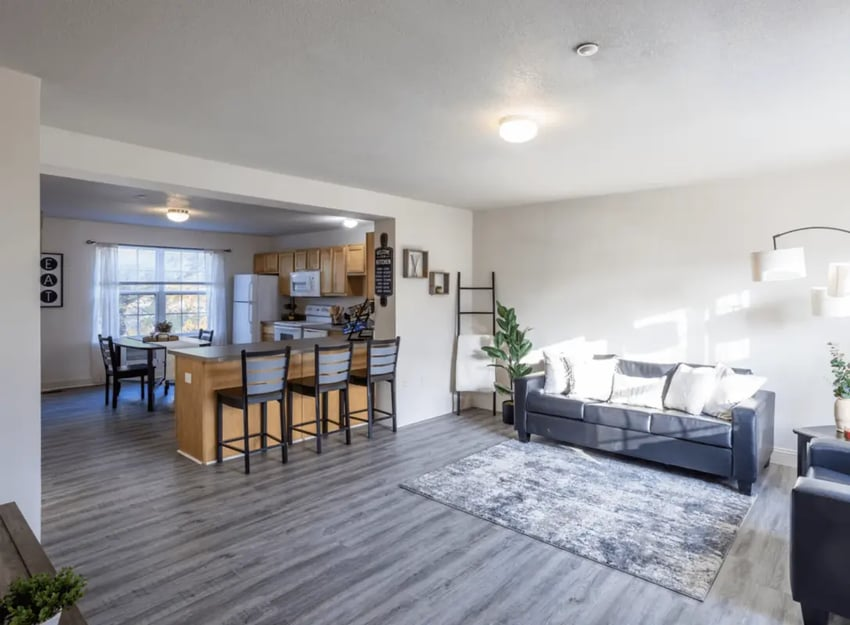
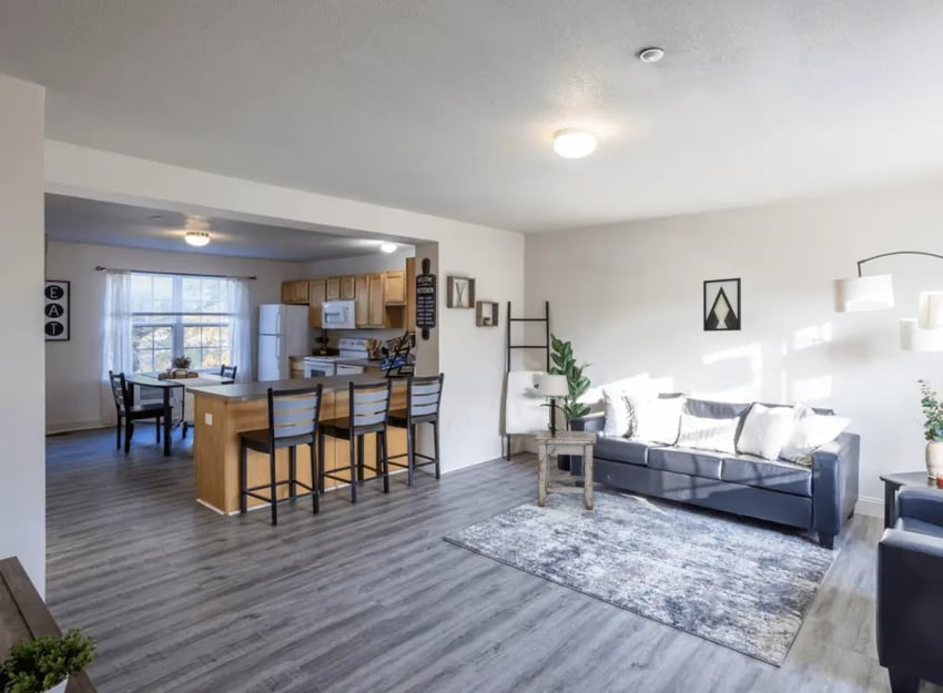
+ table lamp [536,374,570,435]
+ stool [534,429,597,510]
+ wall art [702,277,742,333]
